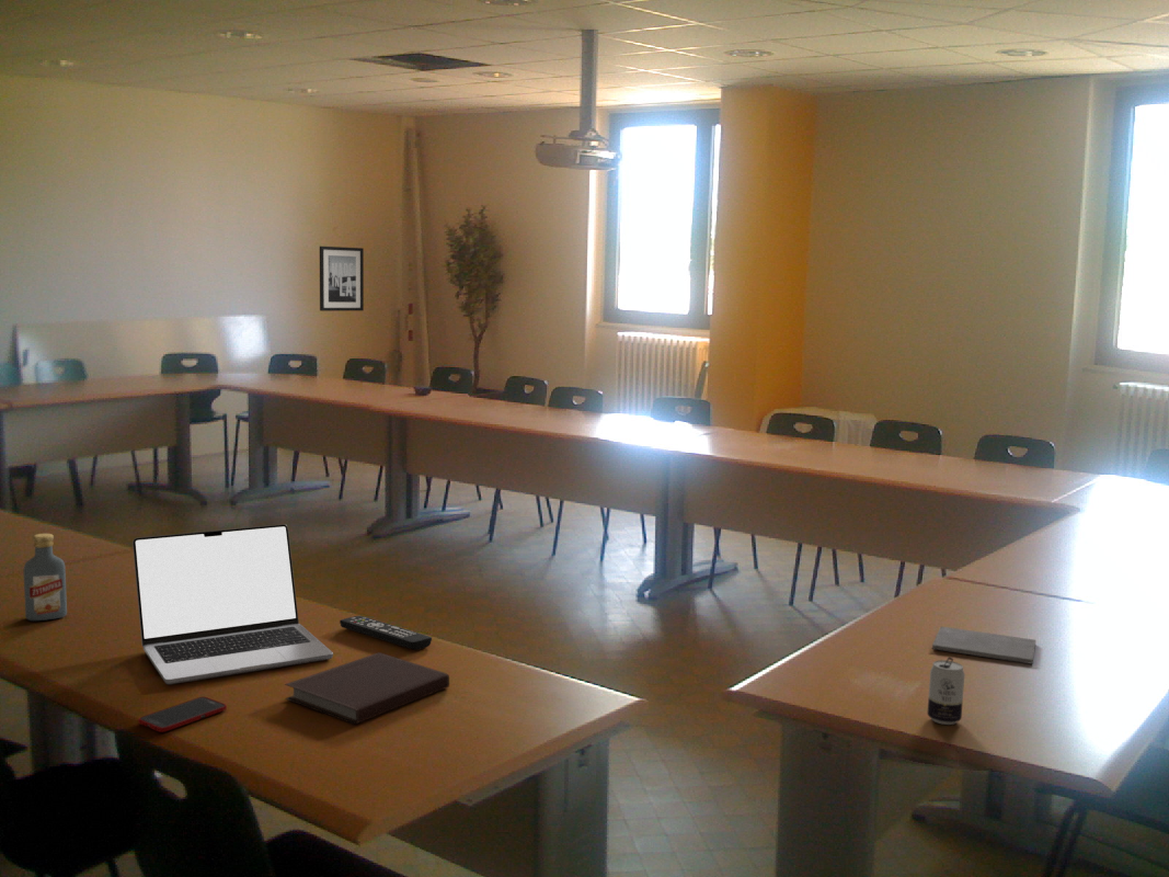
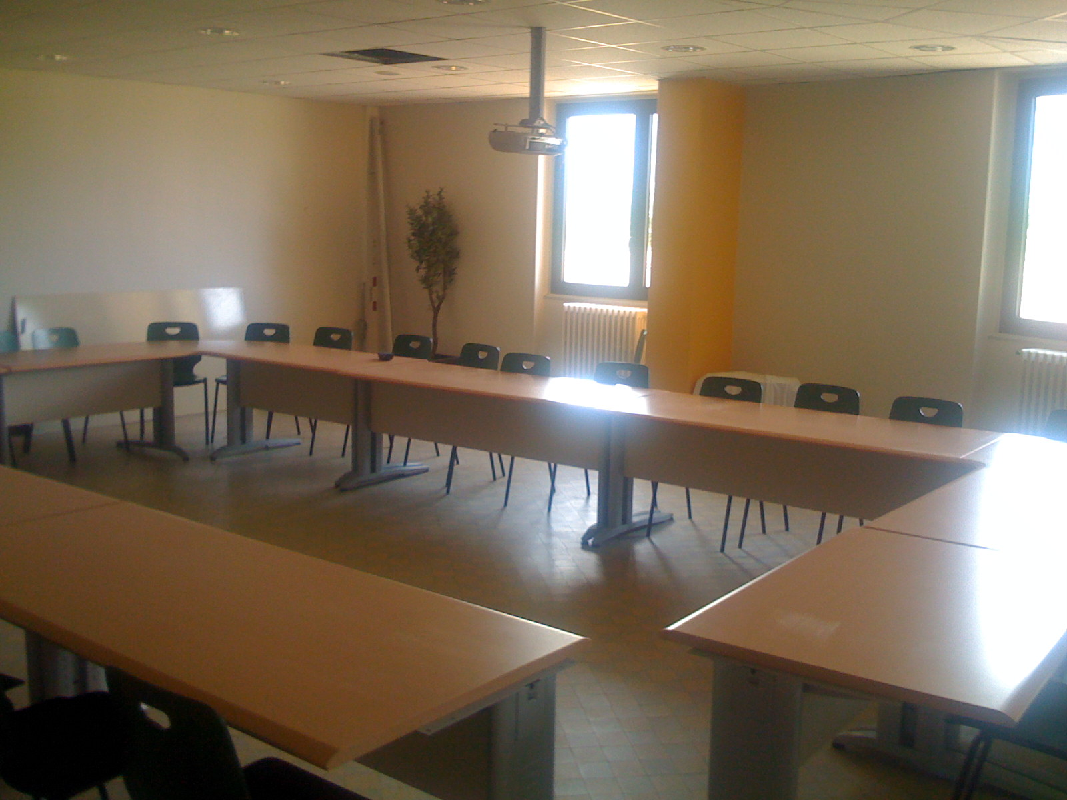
- remote control [339,615,433,651]
- vodka [23,533,68,622]
- notebook [284,651,450,725]
- cell phone [137,696,228,733]
- wall art [319,246,365,312]
- laptop [131,523,334,685]
- beverage can [926,657,966,726]
- notepad [931,625,1038,665]
